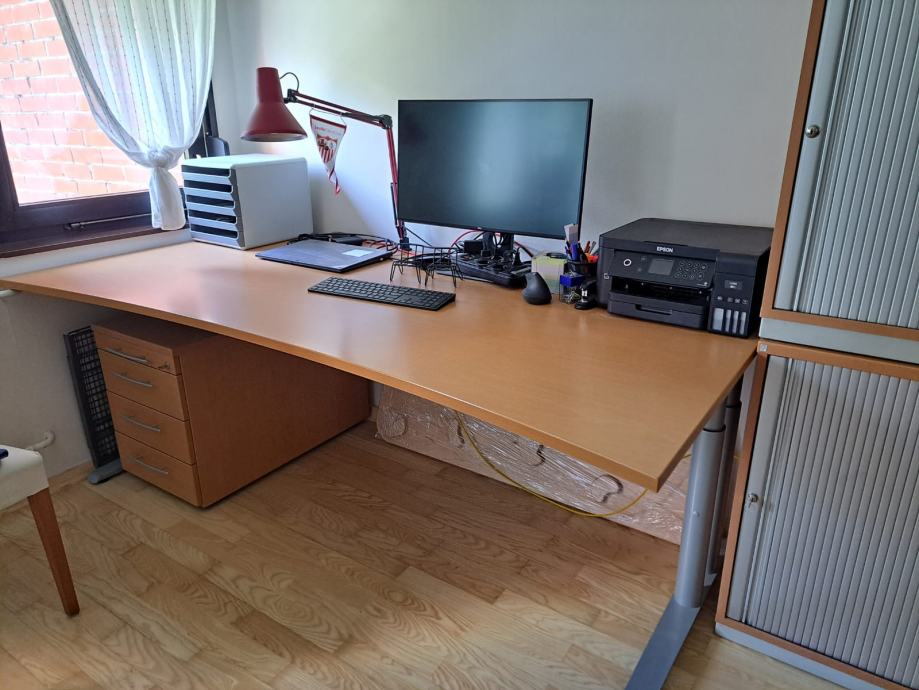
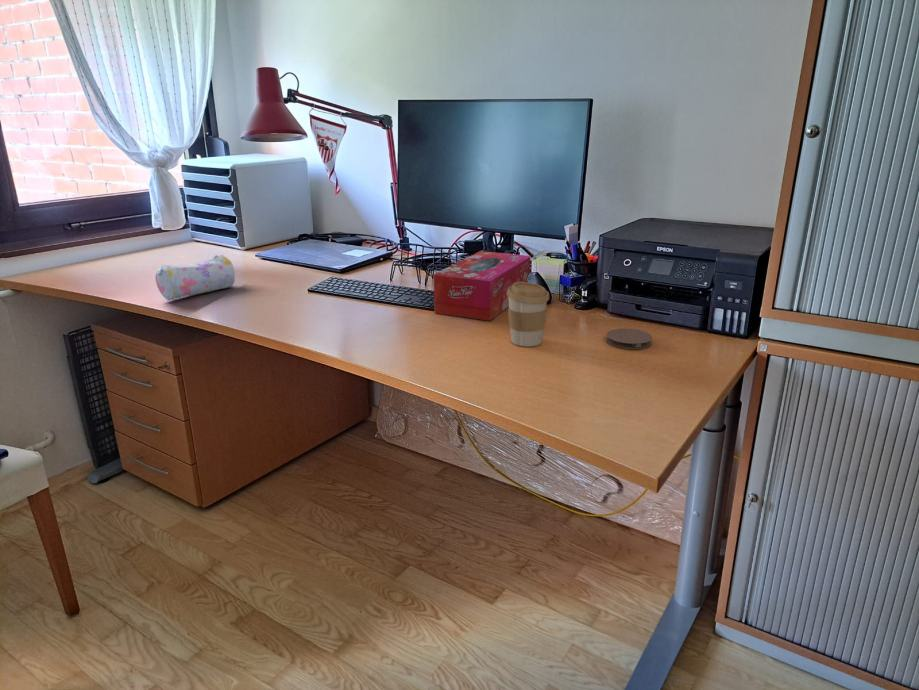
+ coaster [605,327,653,350]
+ pencil case [155,254,236,301]
+ tissue box [433,250,532,322]
+ coffee cup [507,282,550,347]
